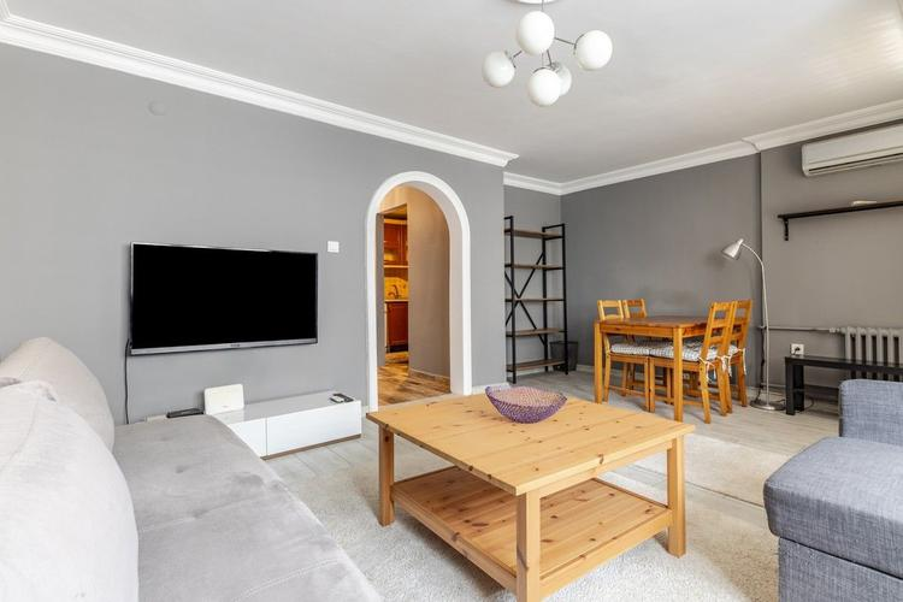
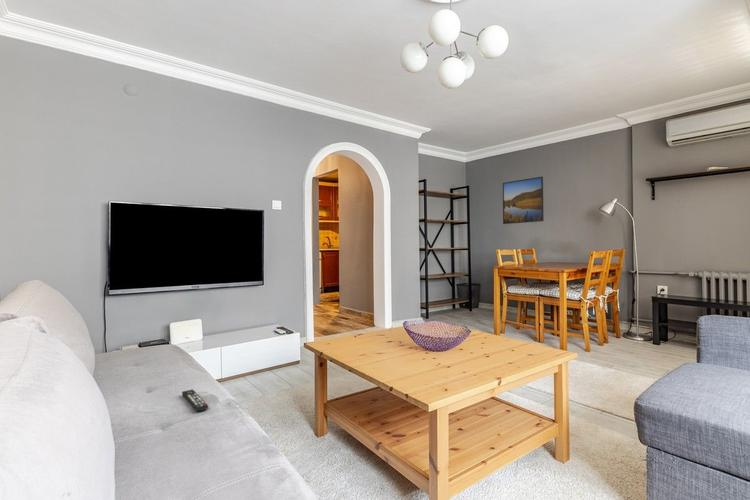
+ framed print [502,176,545,225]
+ remote control [181,388,209,412]
